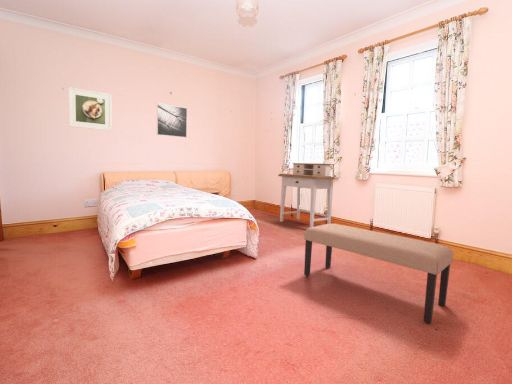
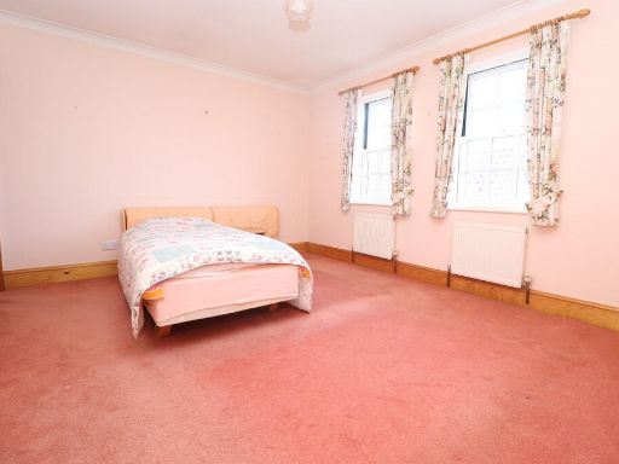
- bench [303,223,454,324]
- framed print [67,86,113,132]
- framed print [156,102,188,139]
- desk [278,162,336,228]
